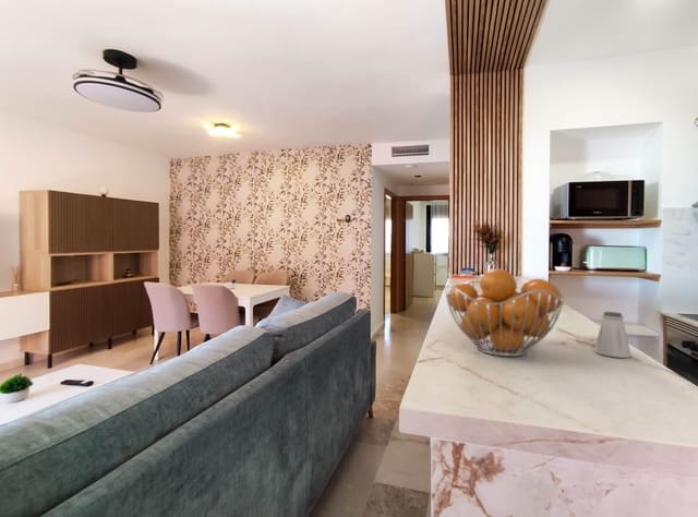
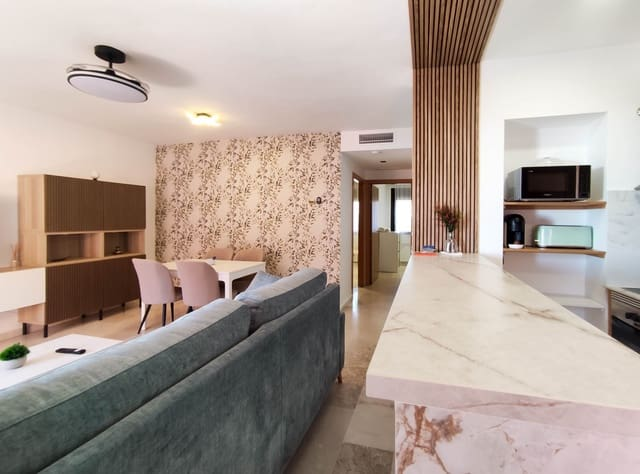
- saltshaker [593,311,633,359]
- fruit basket [444,267,565,358]
